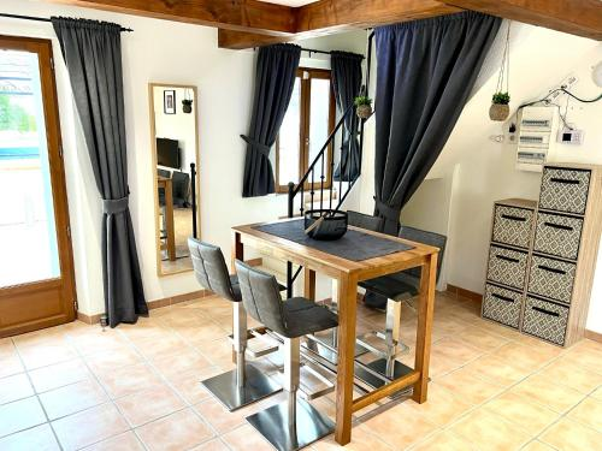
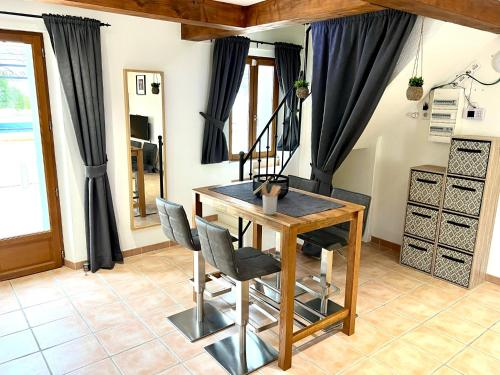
+ utensil holder [261,184,282,216]
